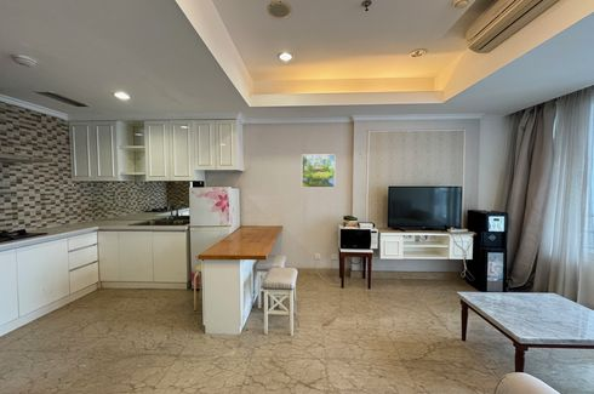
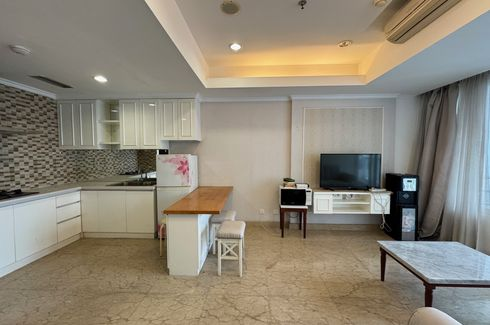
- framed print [301,153,336,189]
